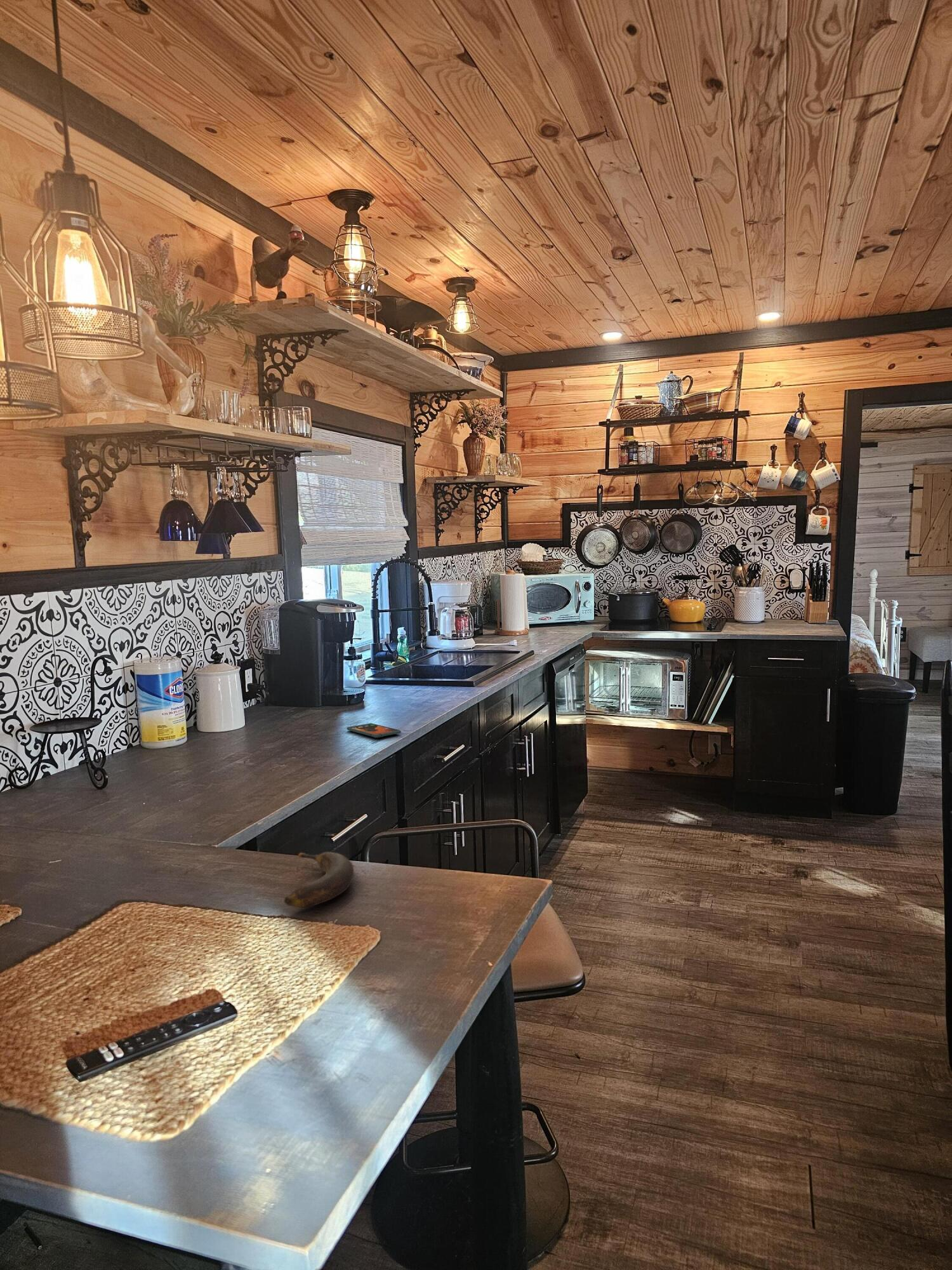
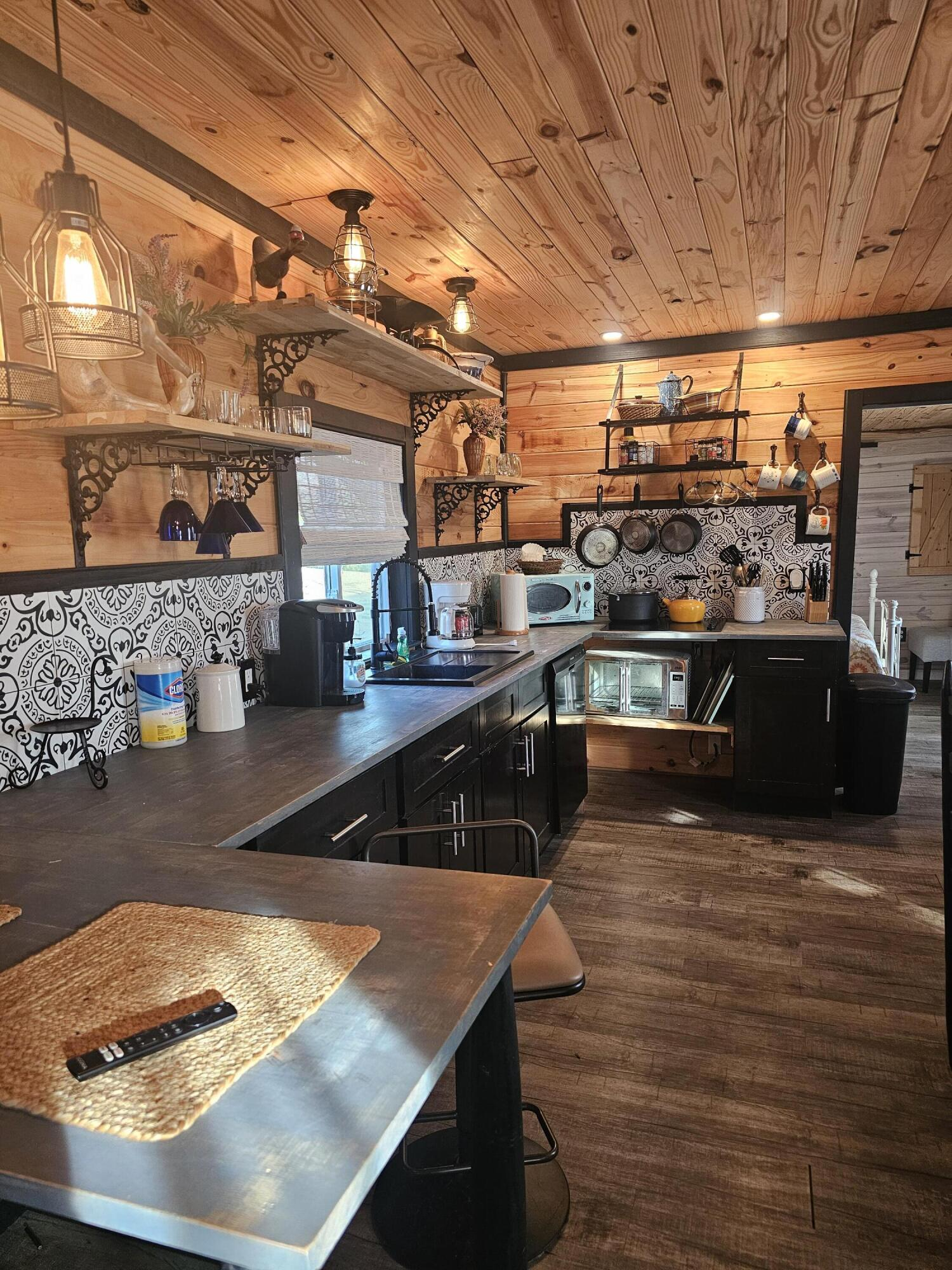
- banana [283,852,354,908]
- smartphone [347,723,402,739]
